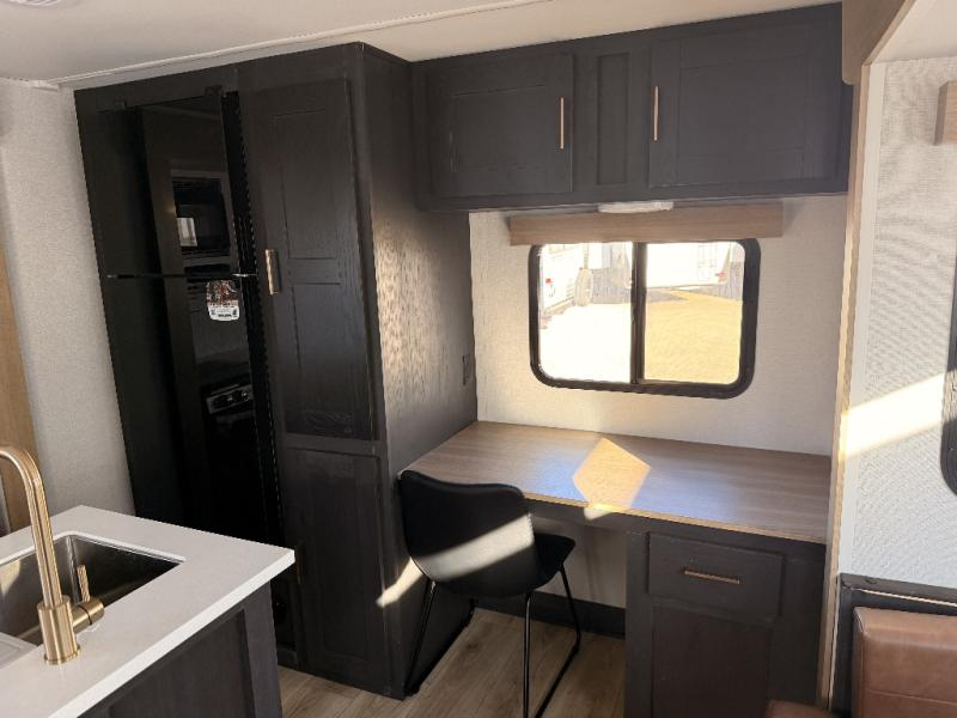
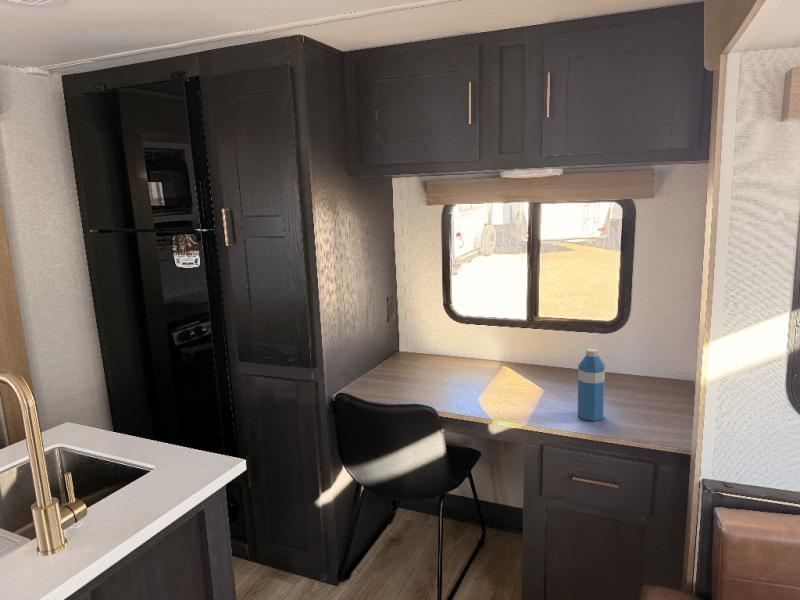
+ water bottle [577,347,606,422]
